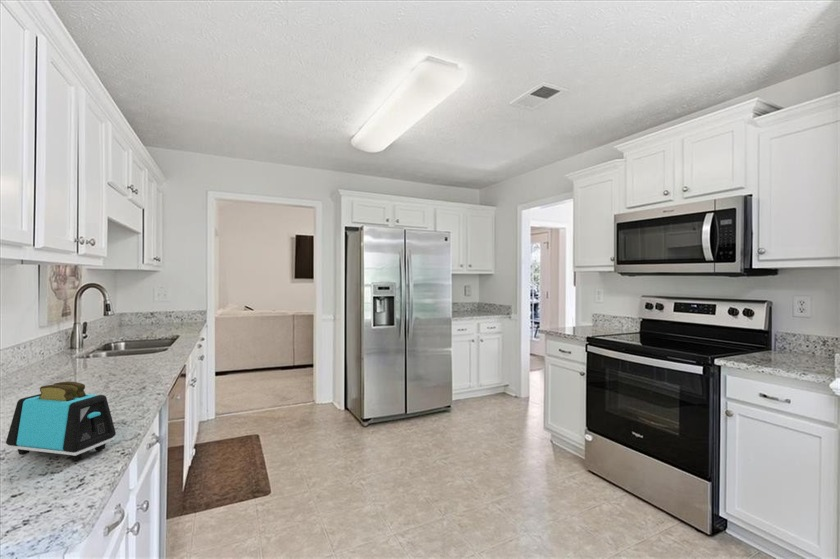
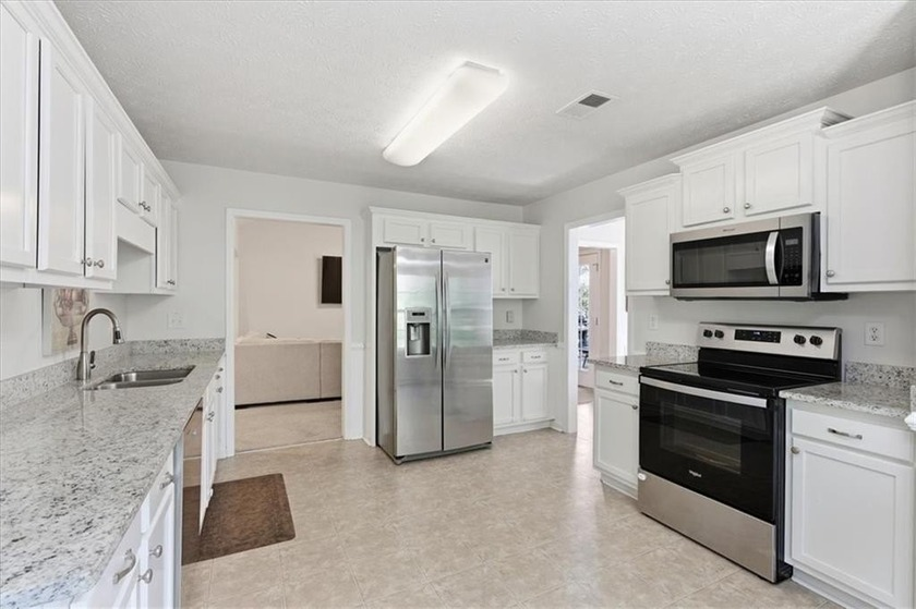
- toaster [5,380,117,462]
